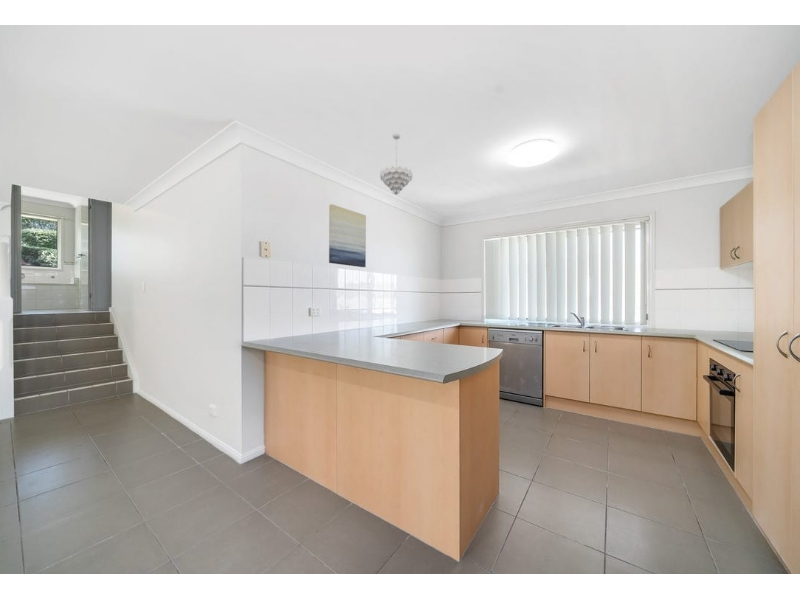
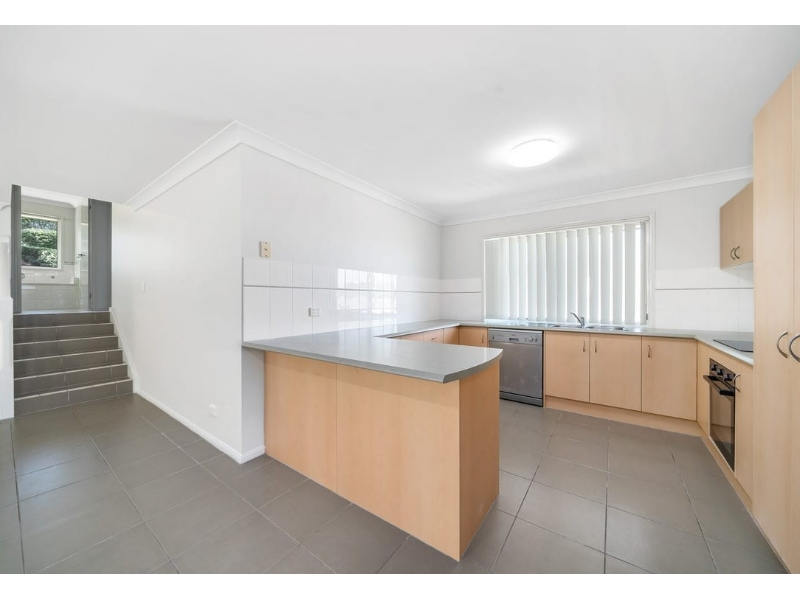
- wall art [328,203,367,268]
- pendant light [379,133,413,196]
